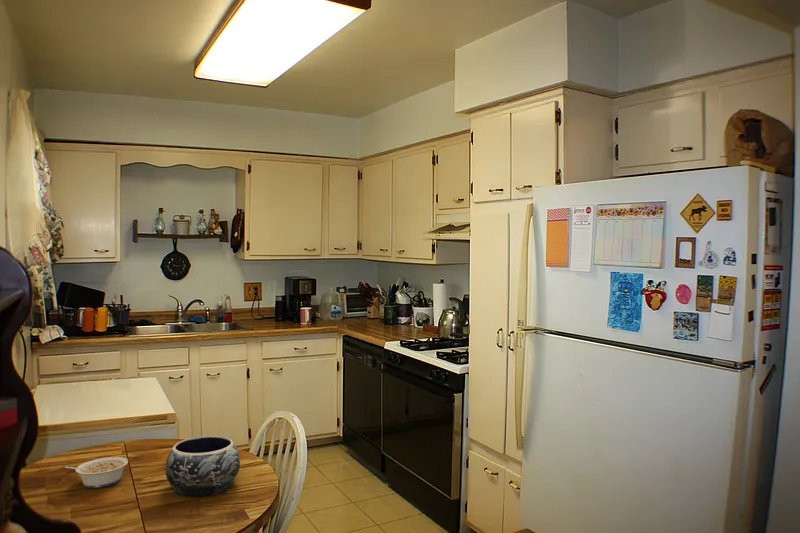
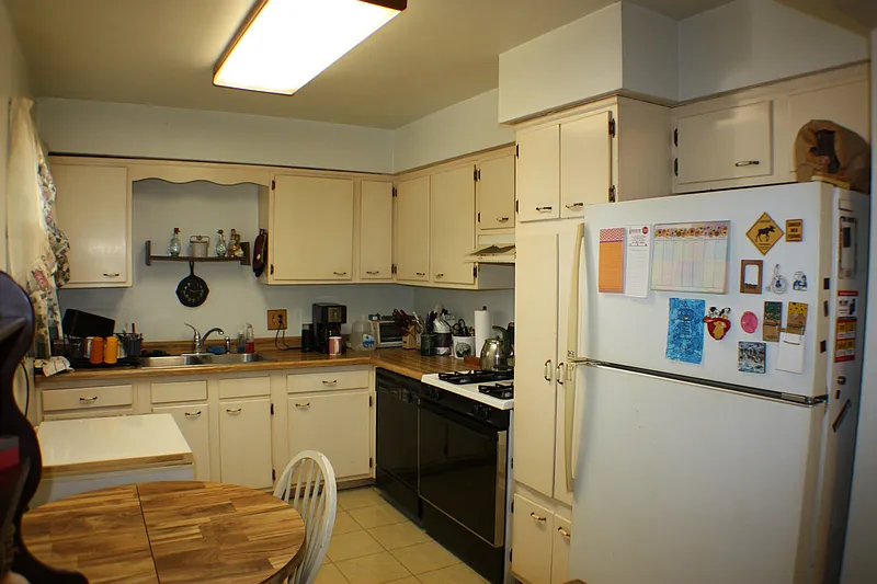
- decorative bowl [165,435,241,498]
- legume [64,456,129,489]
